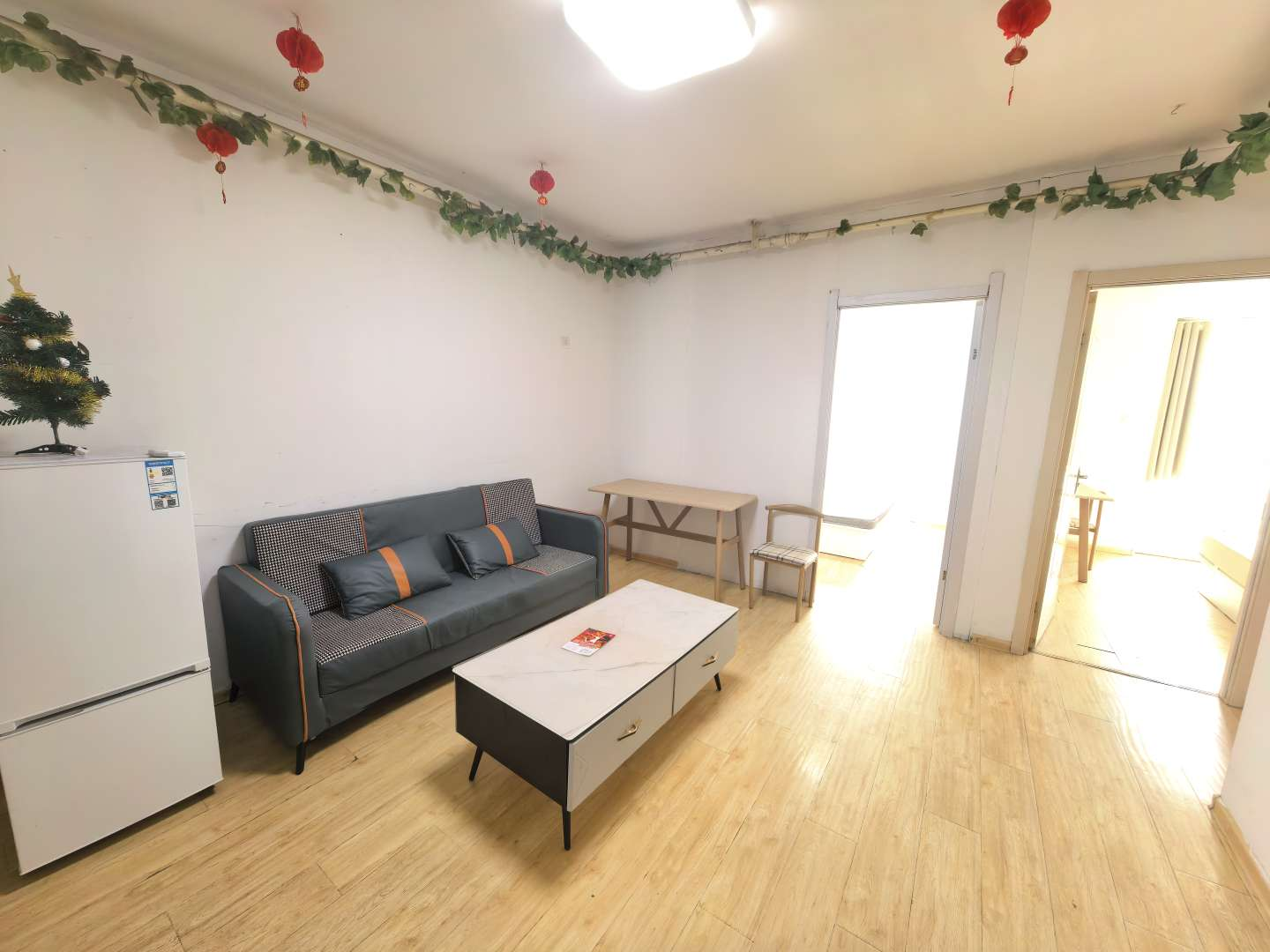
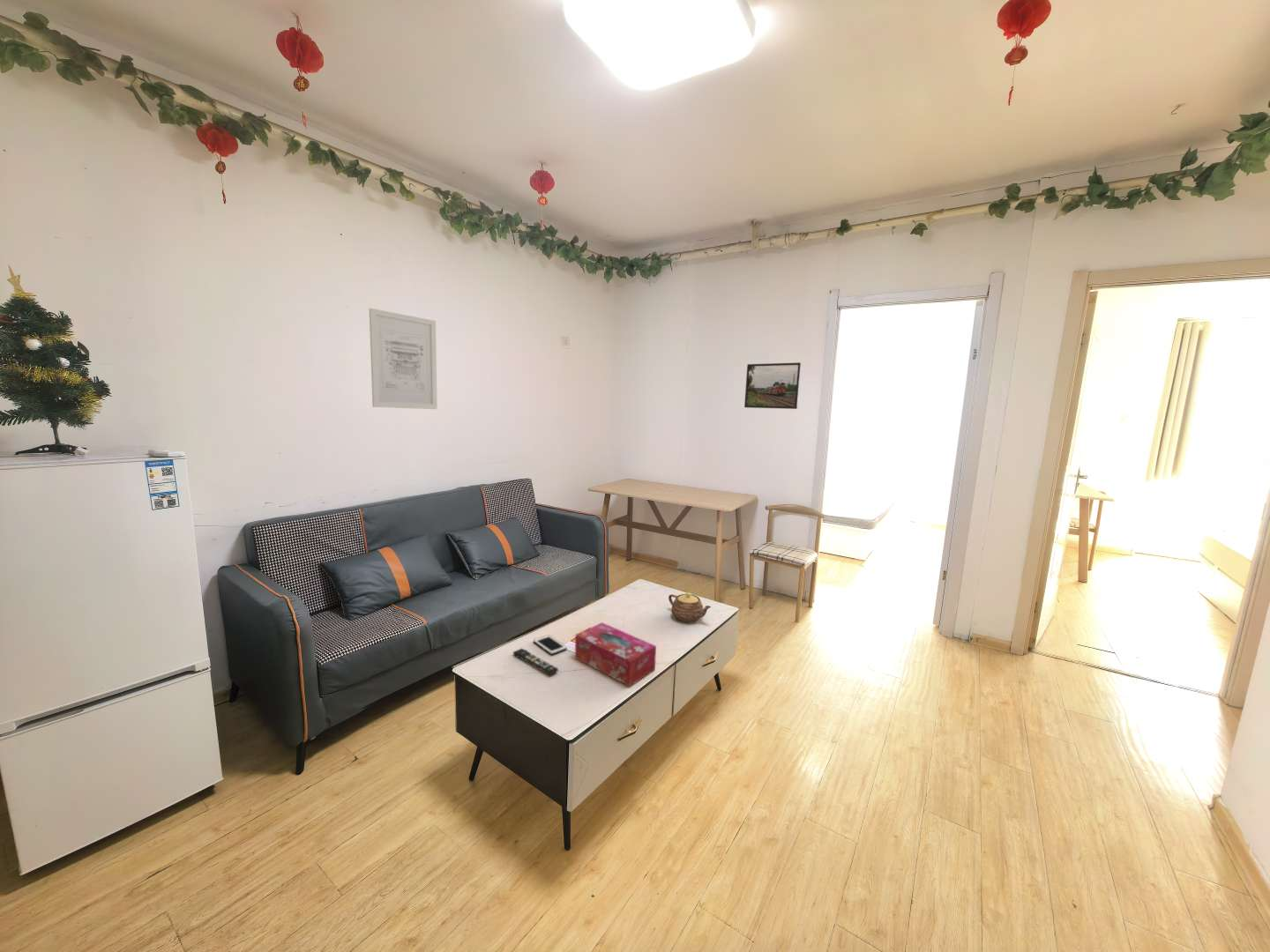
+ wall art [369,308,438,410]
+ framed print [743,361,802,410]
+ tissue box [574,621,657,688]
+ remote control [512,647,559,676]
+ cell phone [533,634,567,656]
+ teapot [668,591,712,623]
